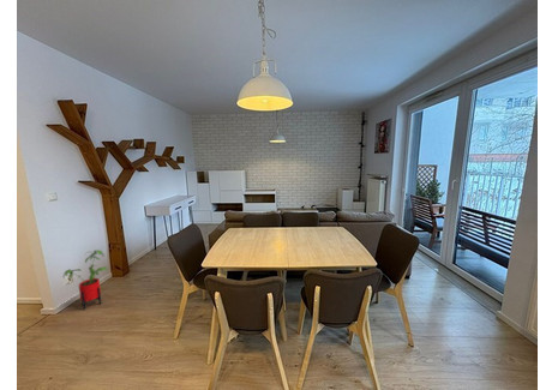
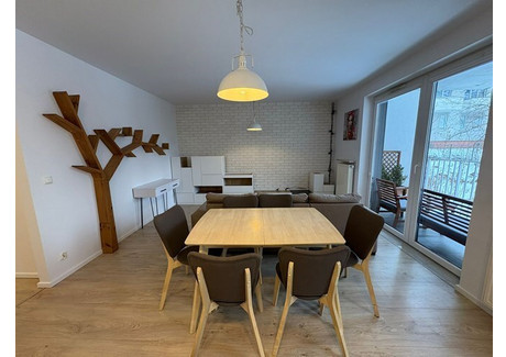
- house plant [62,248,109,311]
